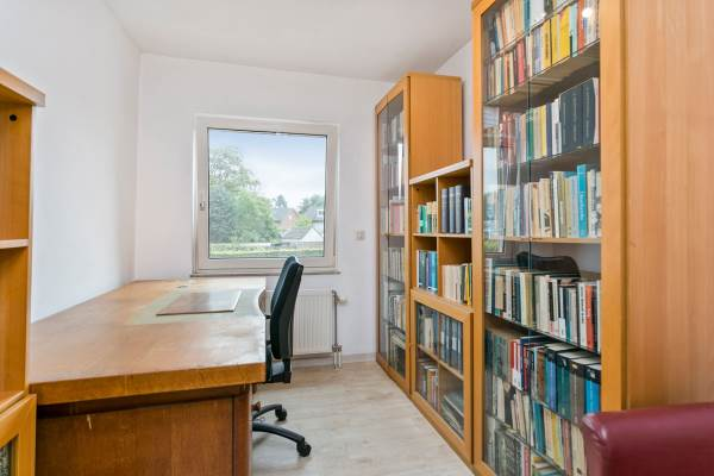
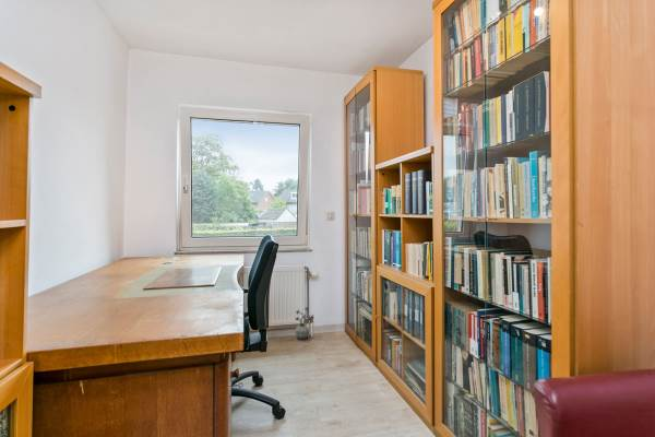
+ potted plant [295,306,314,341]
